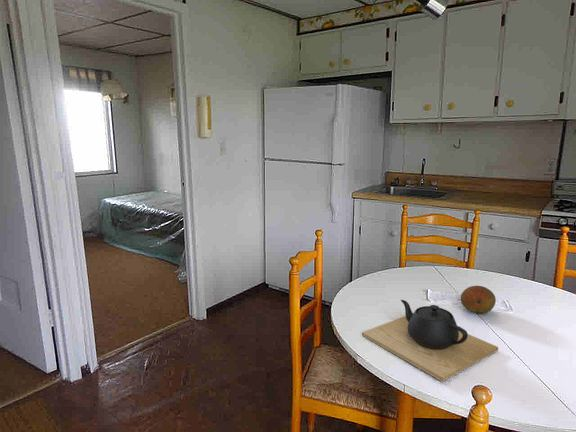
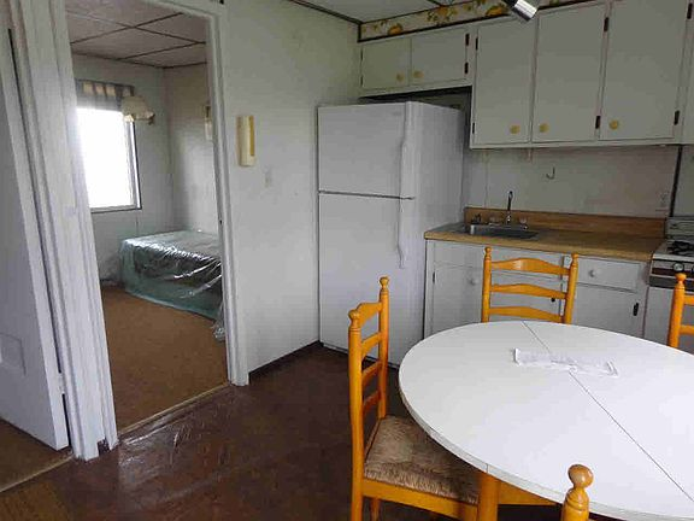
- teapot [361,299,499,383]
- fruit [459,285,497,314]
